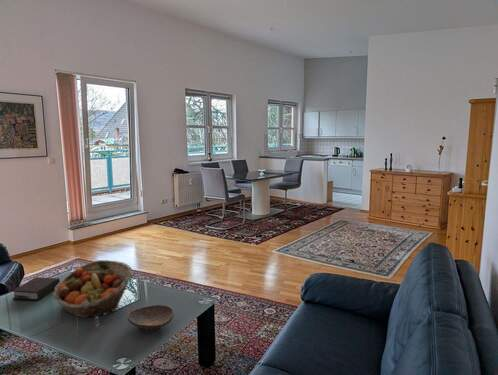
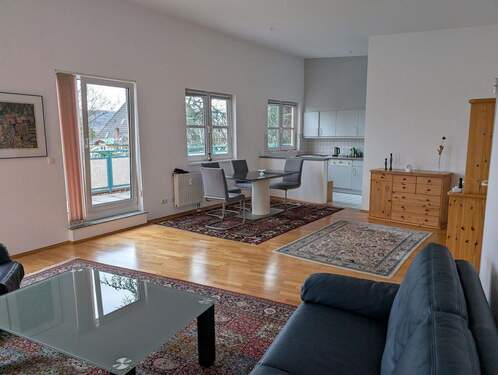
- decorative bowl [126,304,175,332]
- bible [12,276,61,302]
- fruit basket [52,259,134,319]
